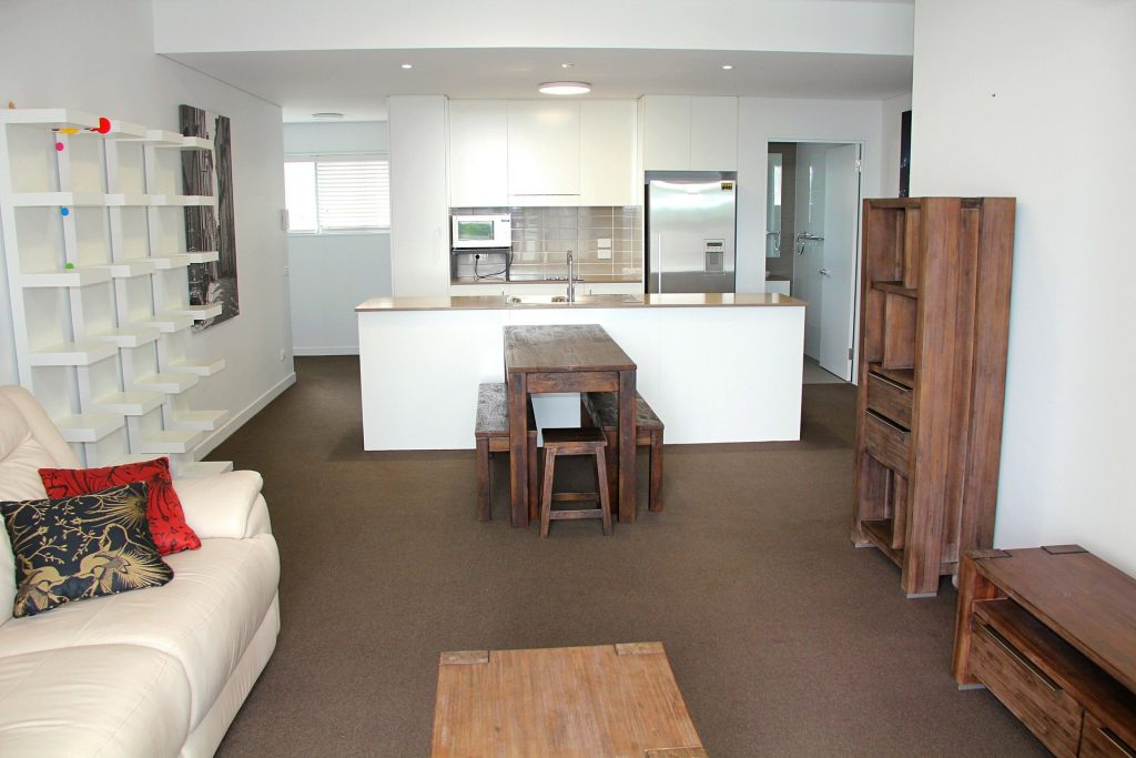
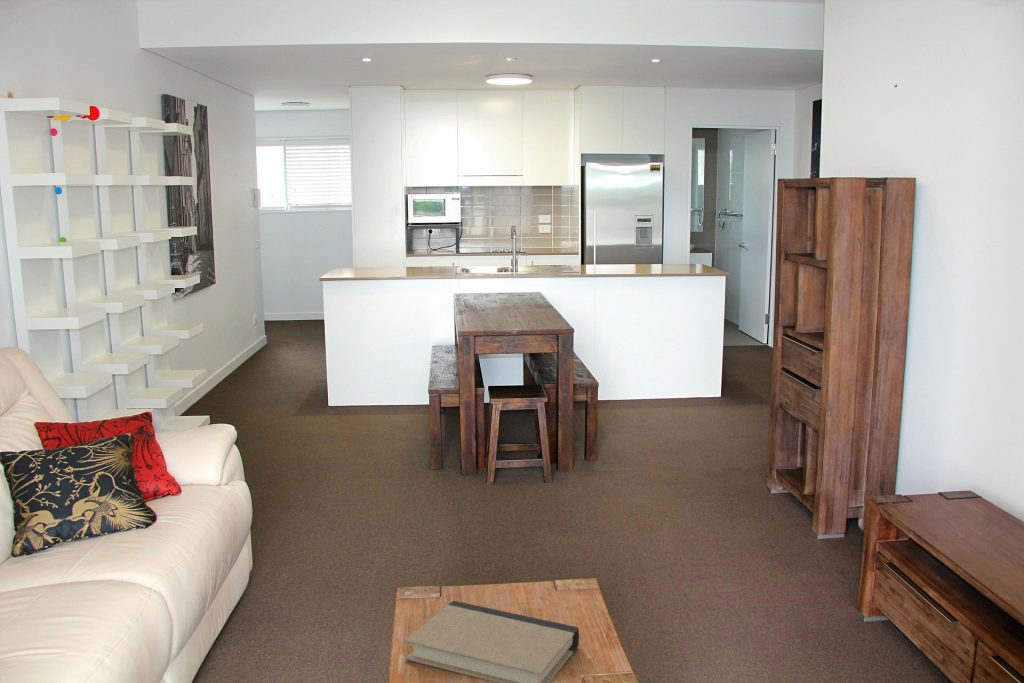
+ book [404,600,580,683]
